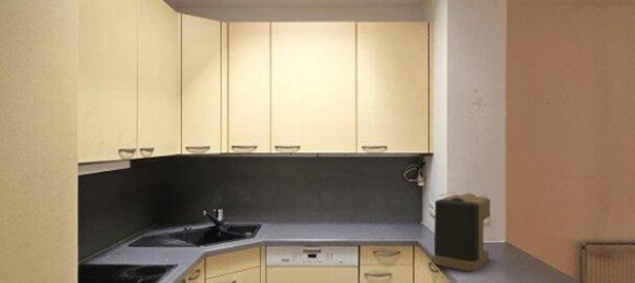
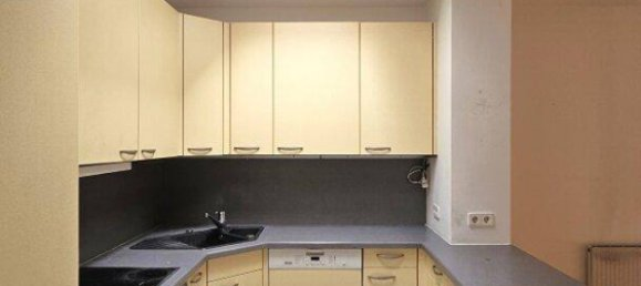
- coffee maker [433,191,491,272]
